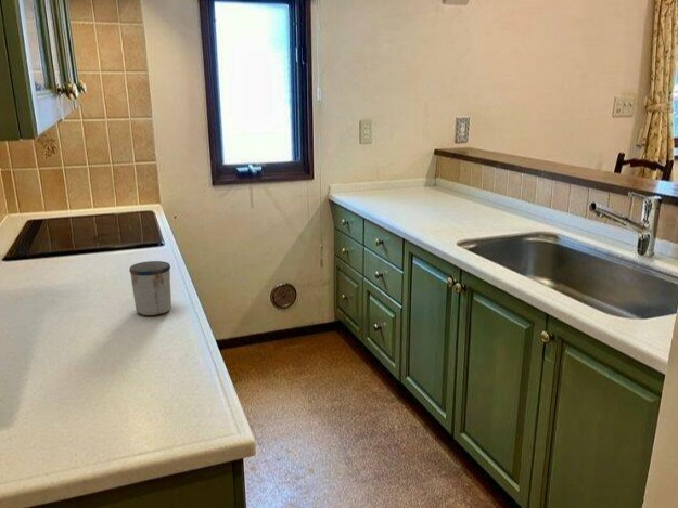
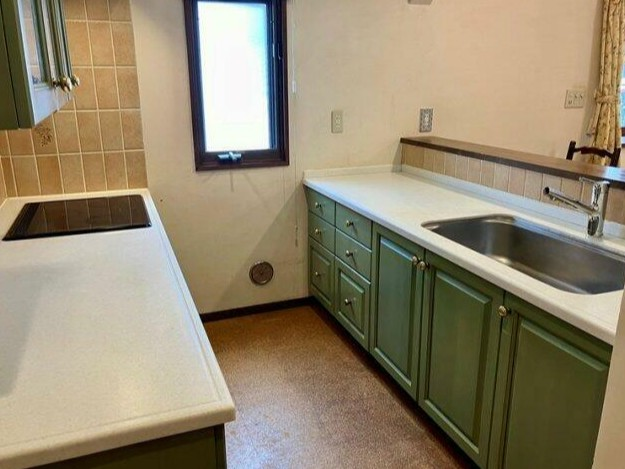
- mug [128,260,172,316]
